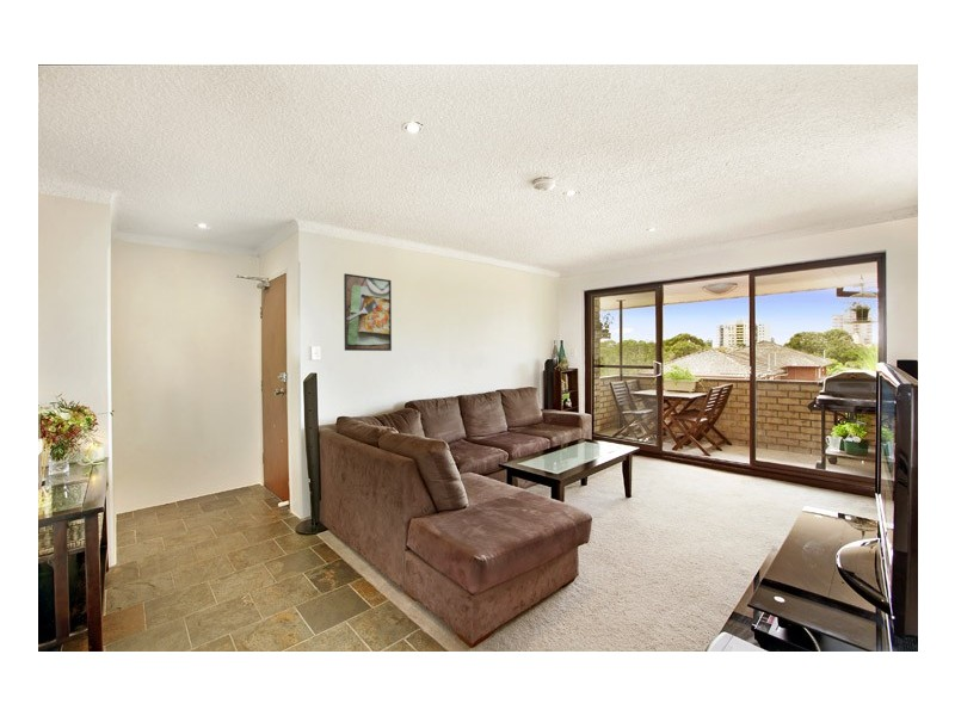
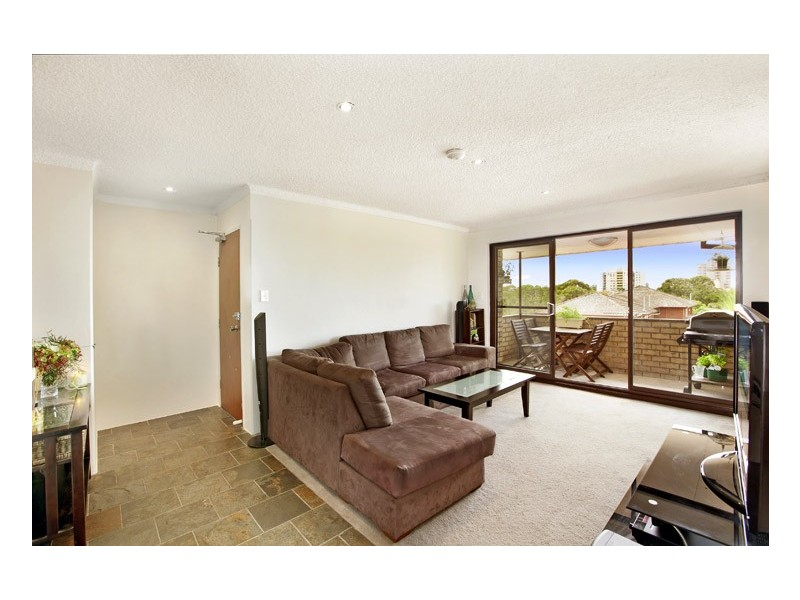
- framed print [343,272,393,352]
